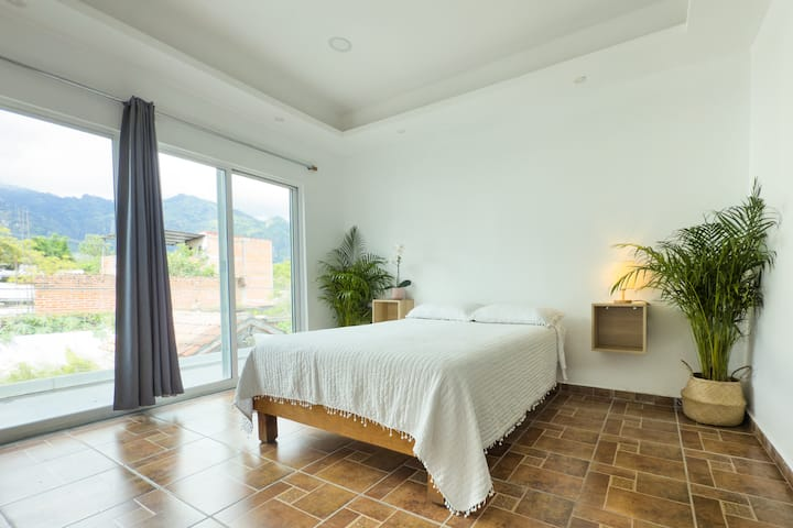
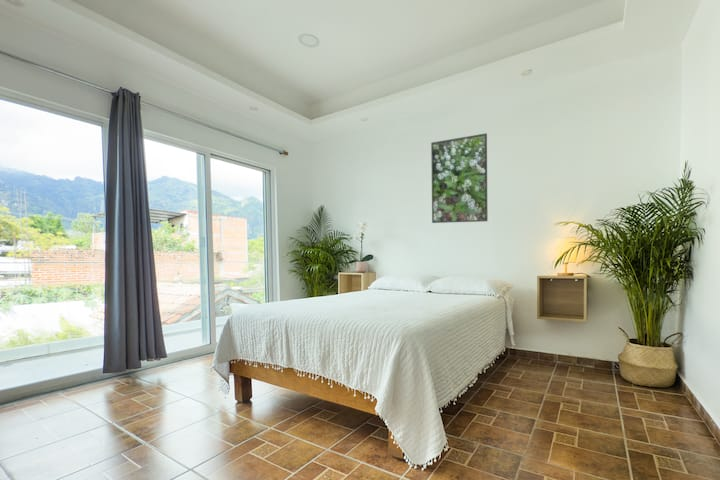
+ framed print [430,132,489,224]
